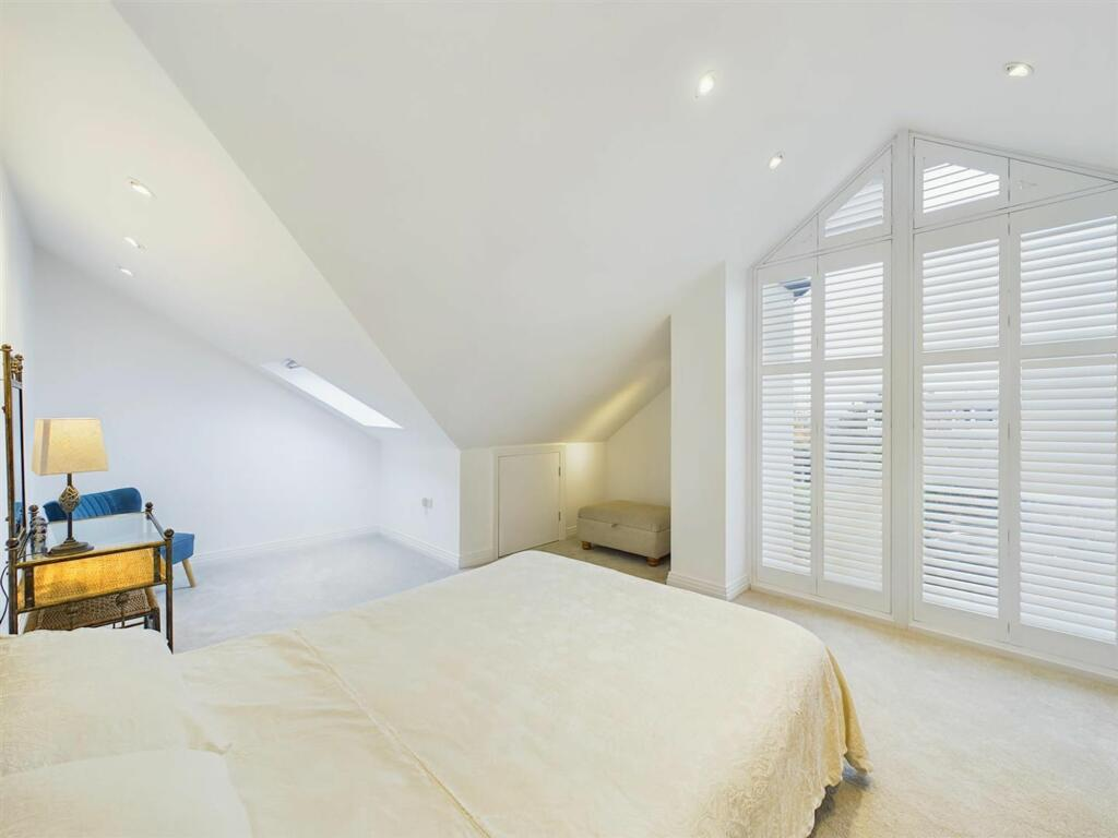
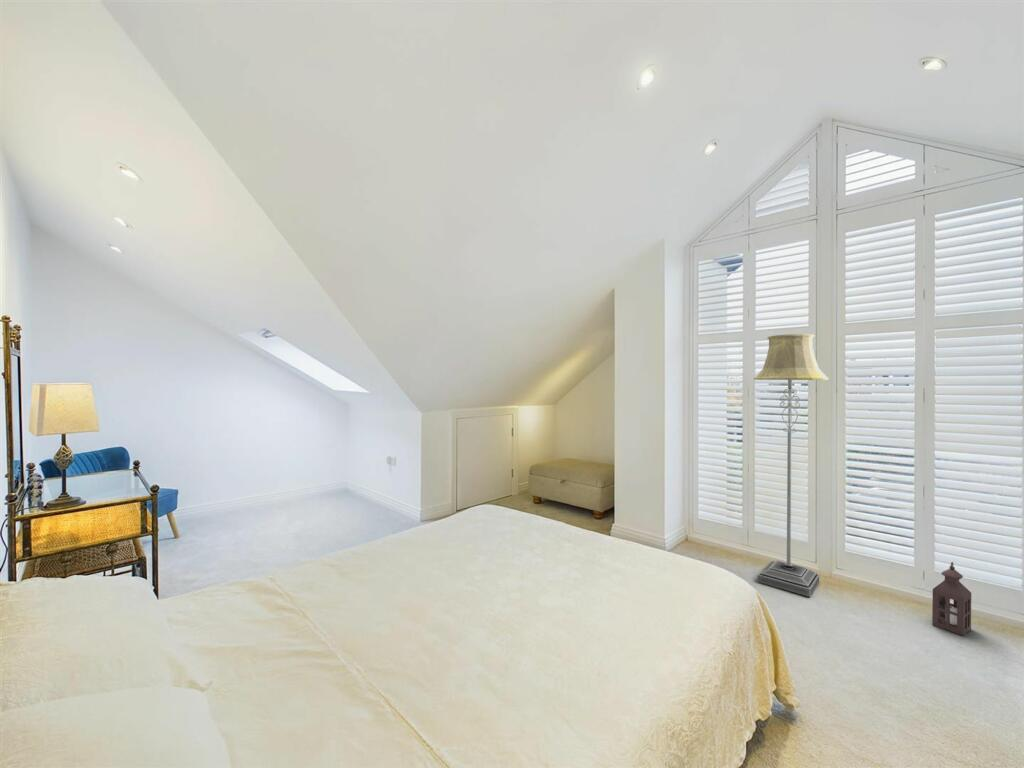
+ floor lamp [753,333,830,598]
+ lantern [931,561,972,637]
